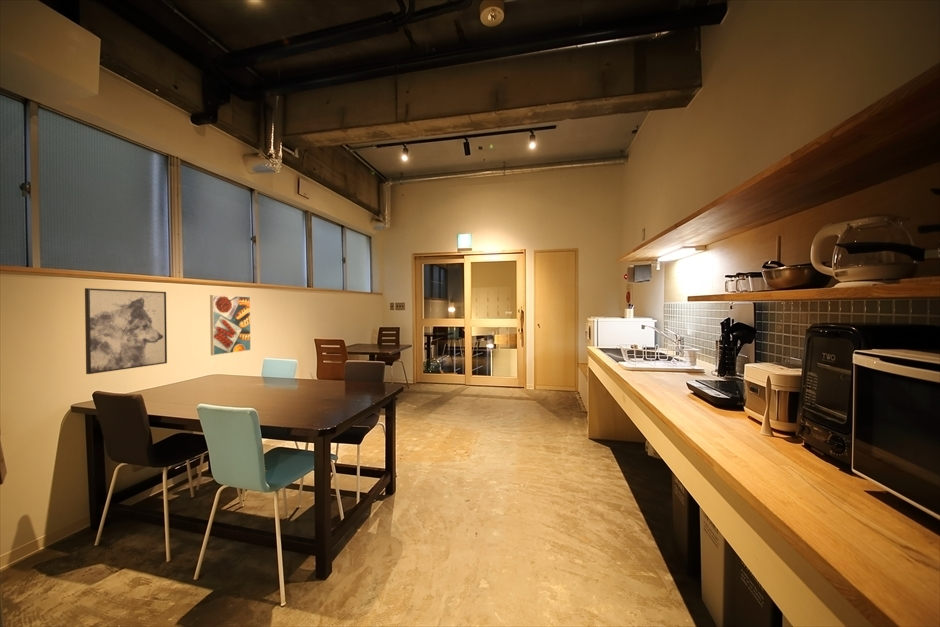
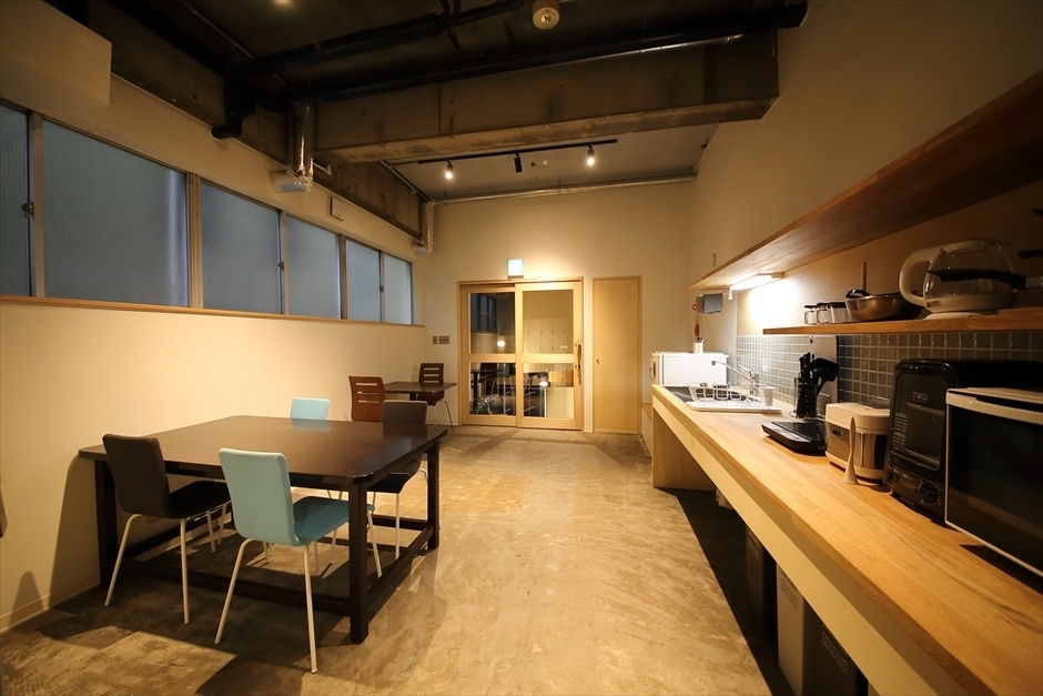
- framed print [209,294,252,356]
- wall art [84,287,168,375]
